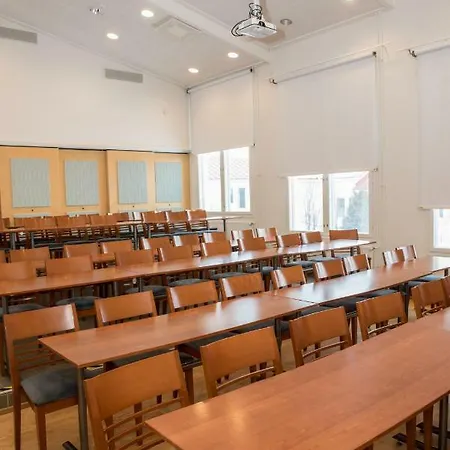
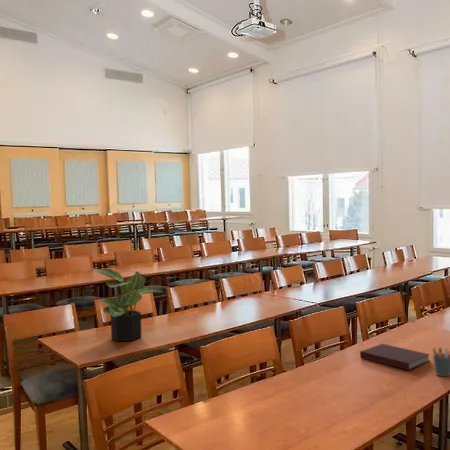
+ potted plant [89,267,163,342]
+ notebook [359,343,431,371]
+ pen holder [431,347,450,377]
